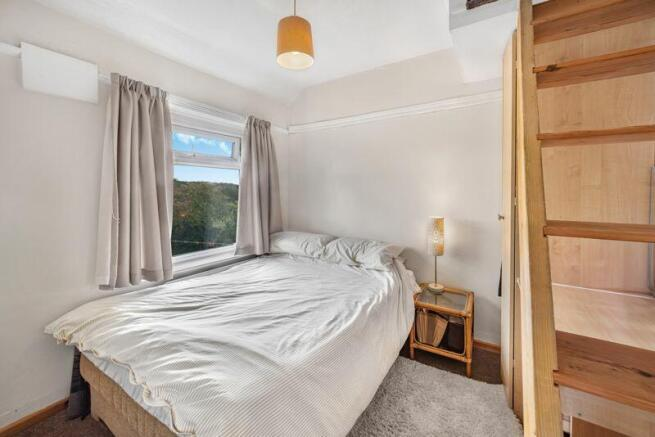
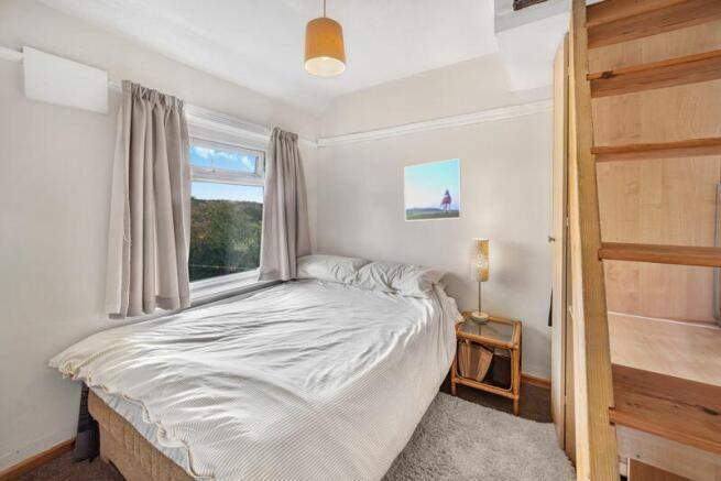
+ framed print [403,157,462,222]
